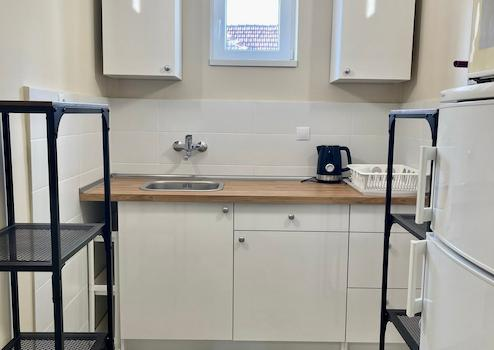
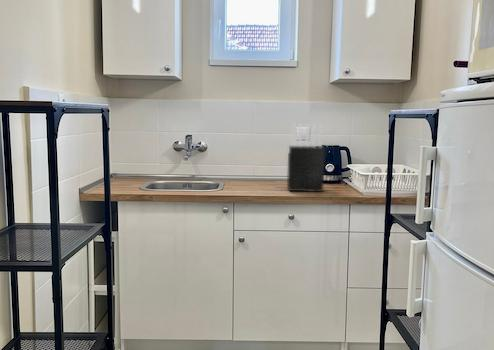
+ knife block [286,123,326,193]
